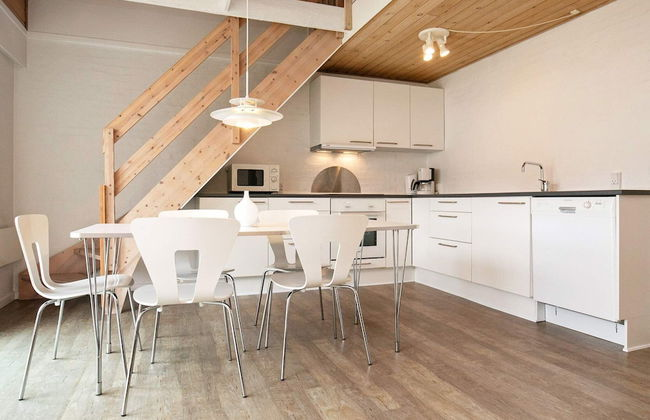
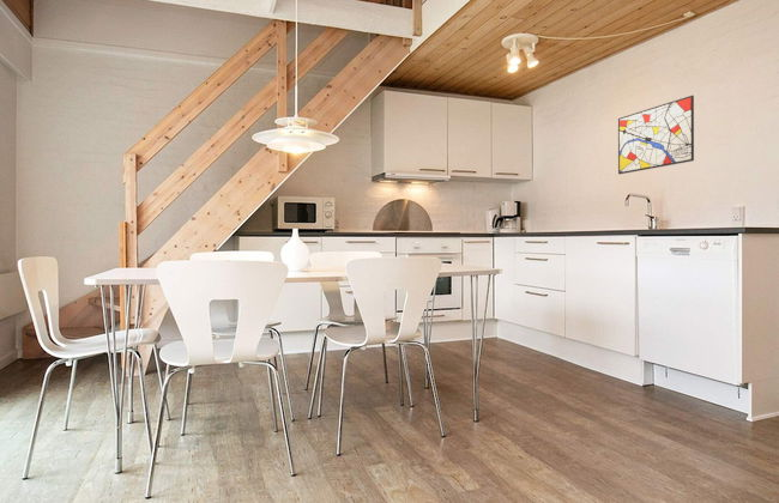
+ wall art [617,95,695,175]
